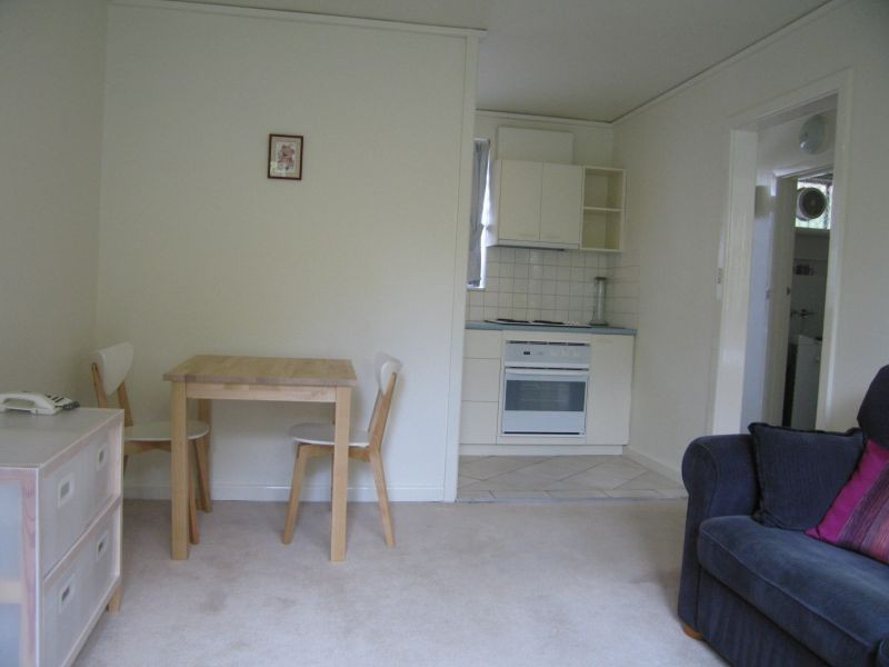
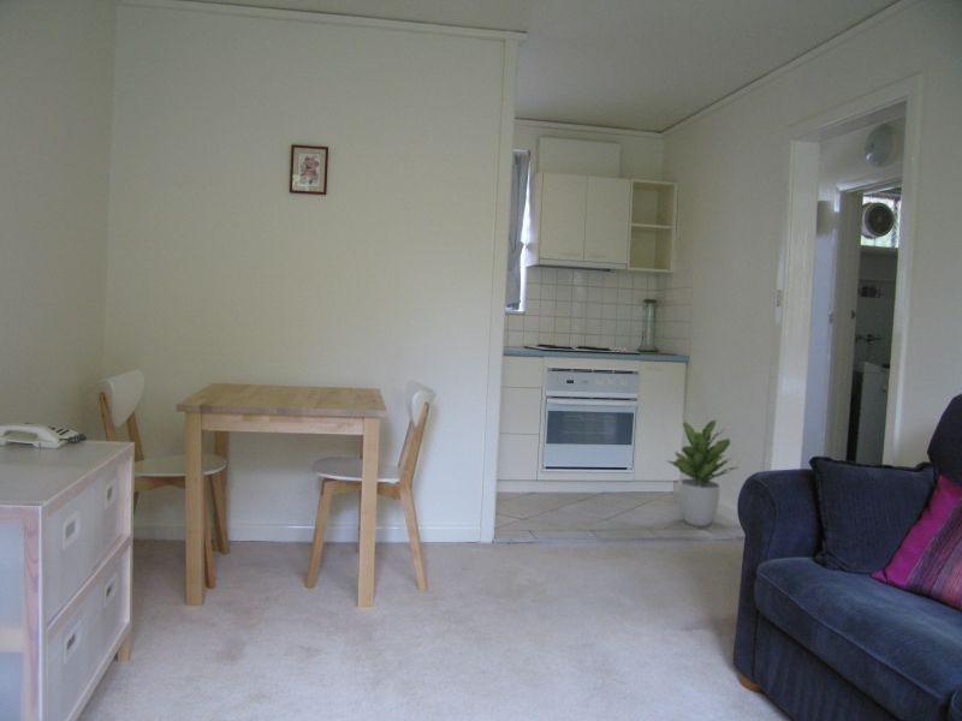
+ potted plant [666,419,740,528]
